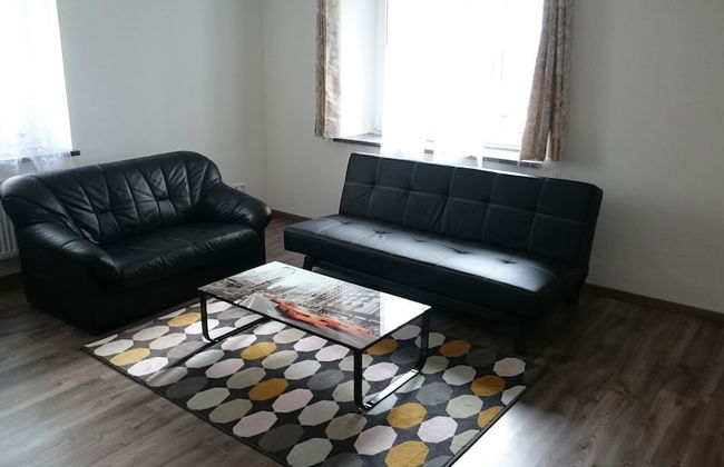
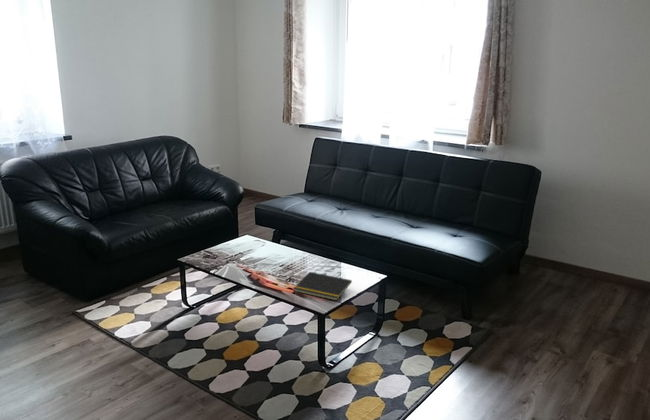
+ notepad [292,271,353,302]
